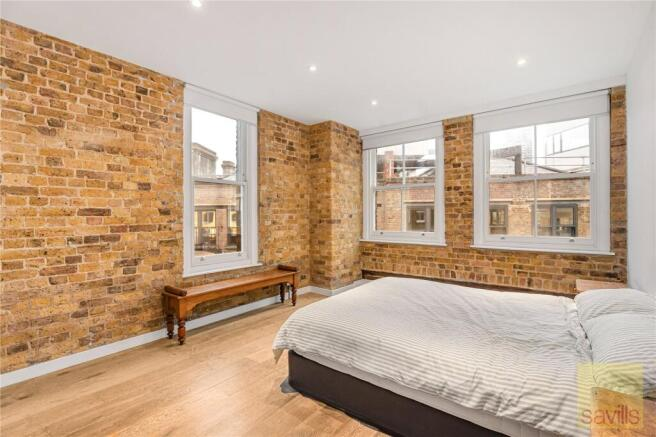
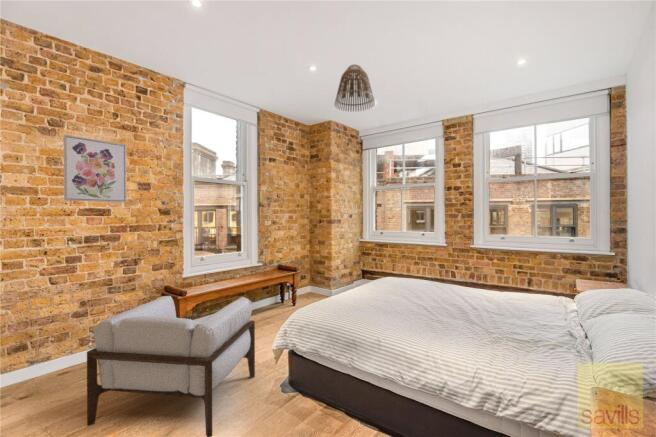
+ wall art [62,134,127,203]
+ armchair [86,295,256,437]
+ lamp shade [333,63,376,113]
